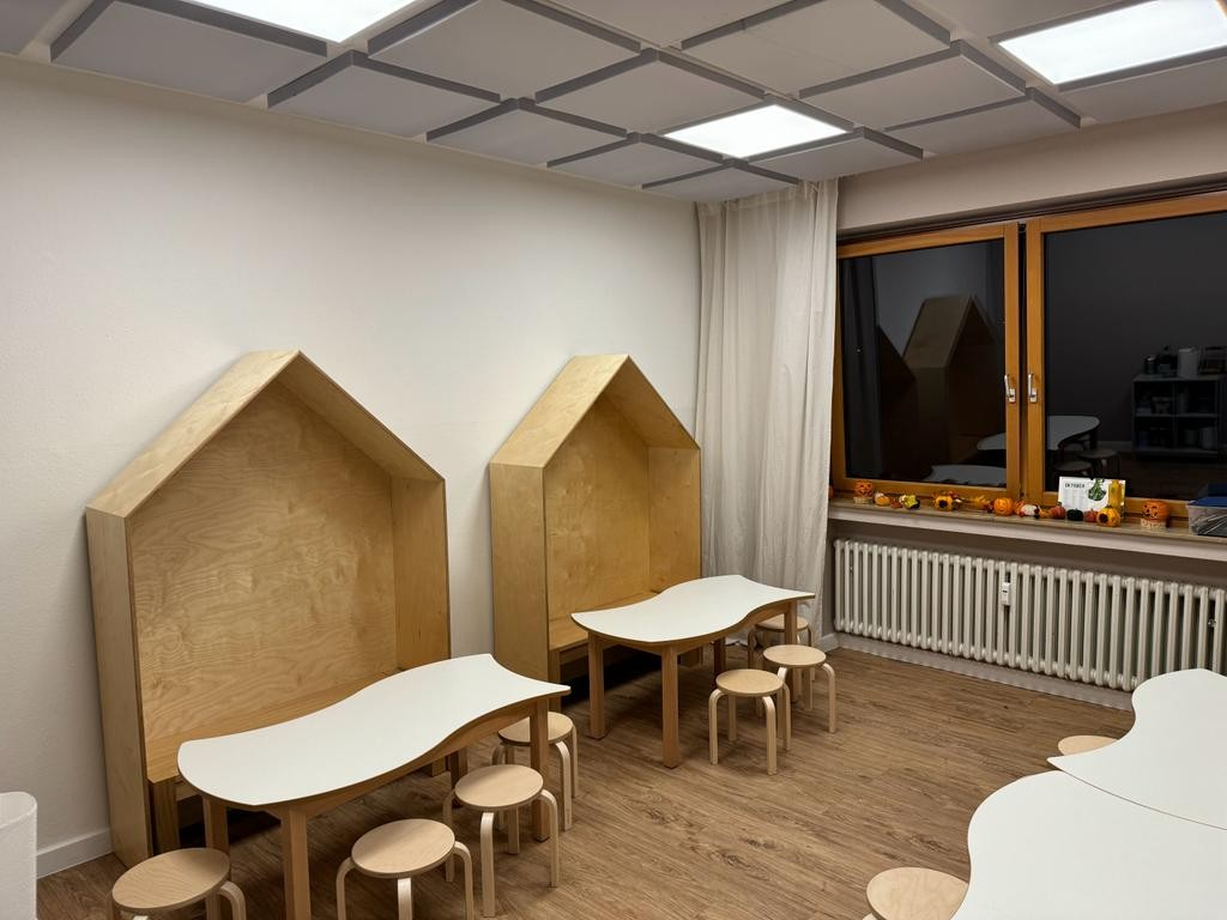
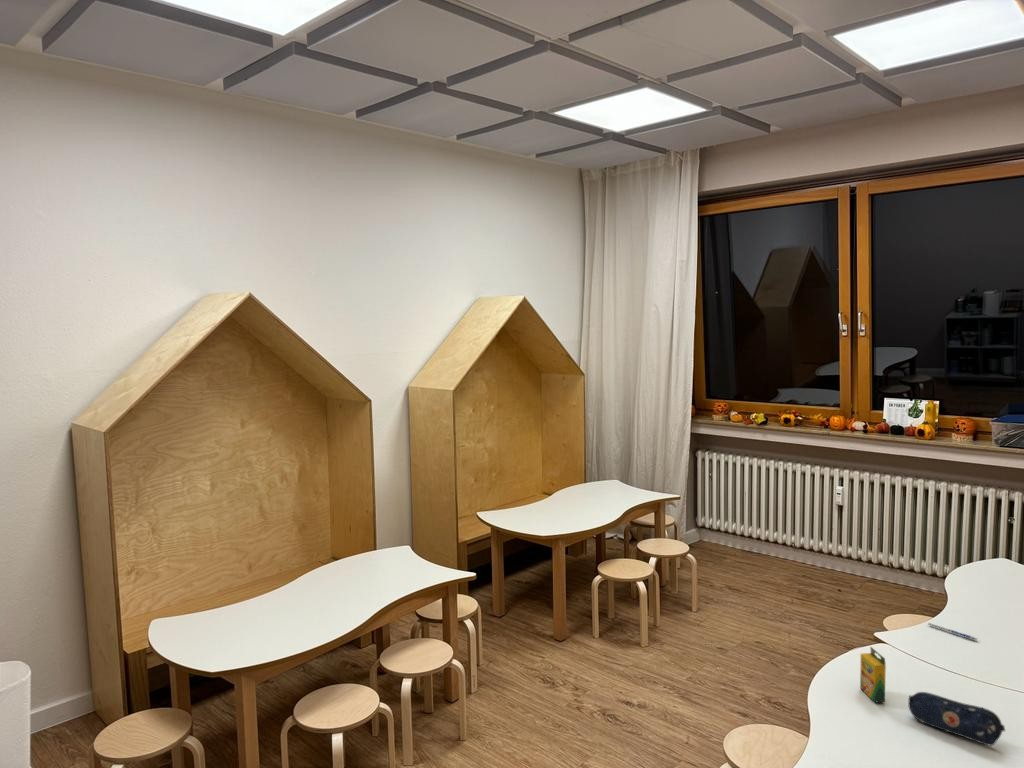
+ pen [928,622,978,641]
+ crayon box [859,646,887,703]
+ pencil case [907,691,1006,747]
